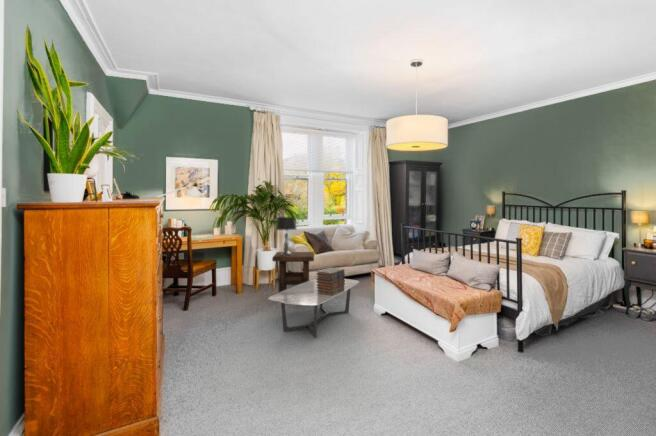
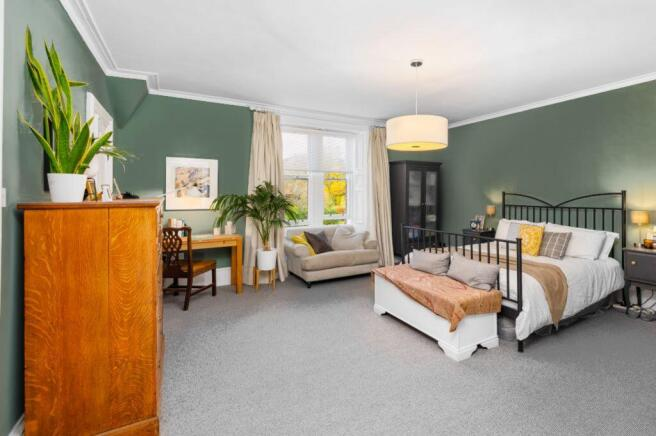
- coffee table [267,278,360,339]
- table lamp [275,216,298,256]
- book stack [315,267,346,296]
- side table [271,251,315,293]
